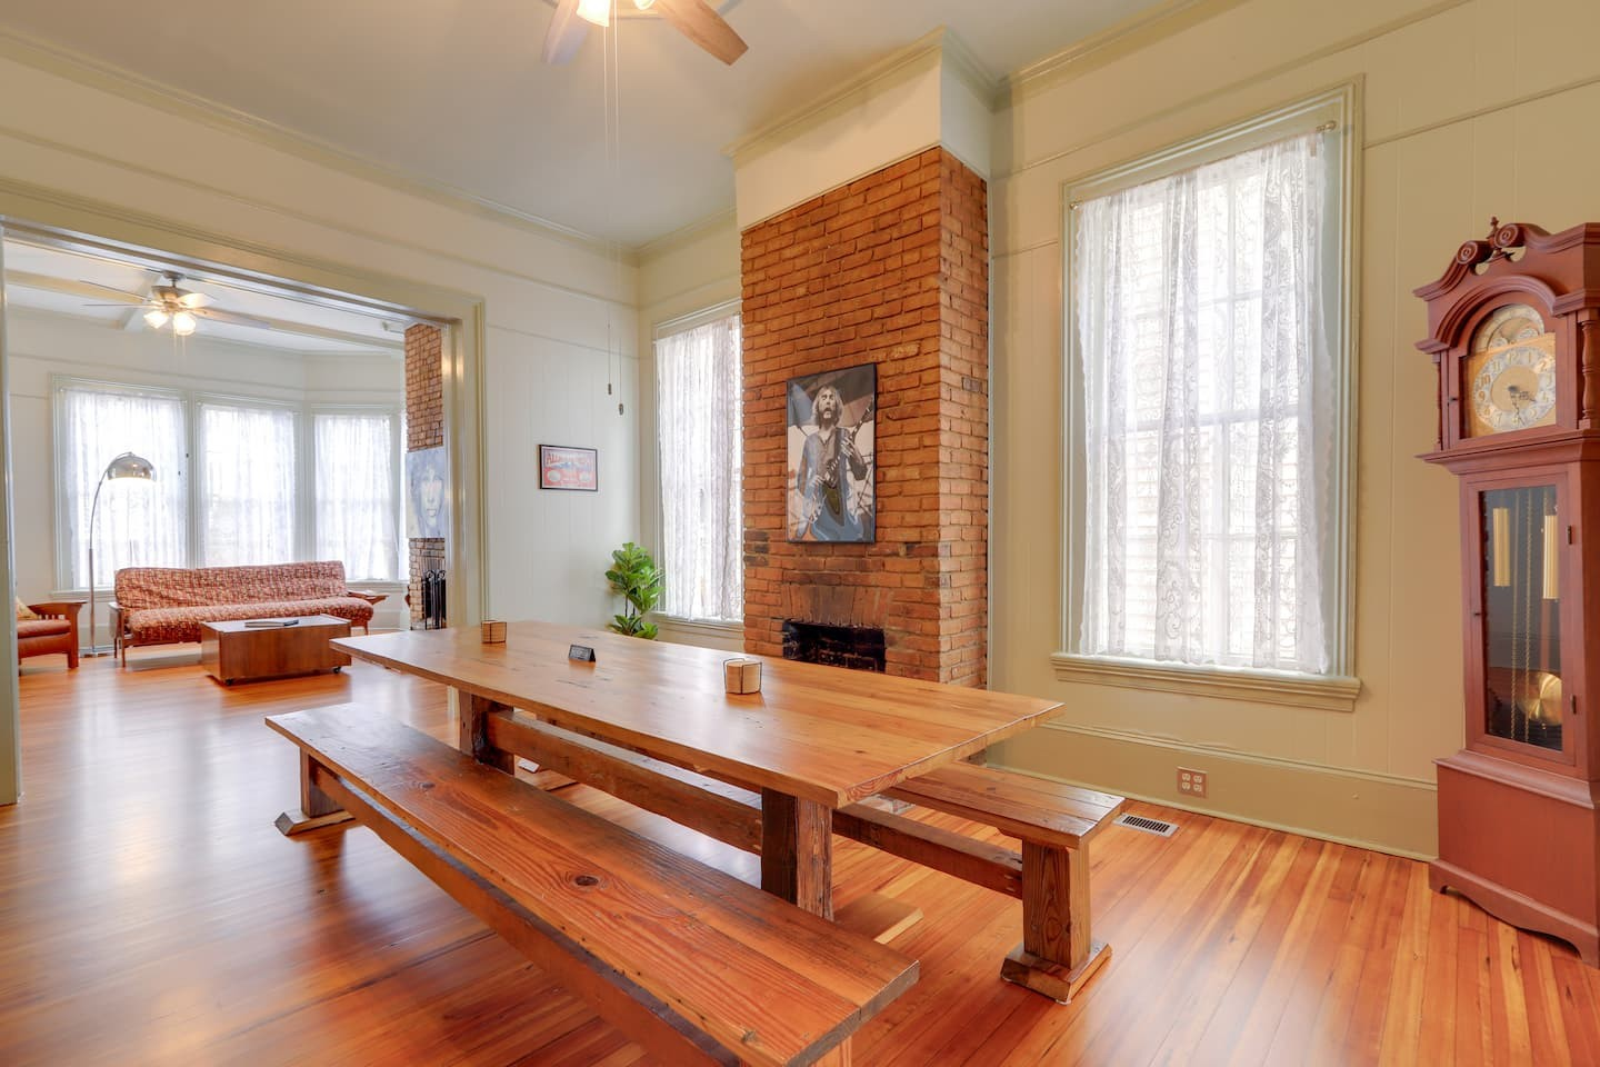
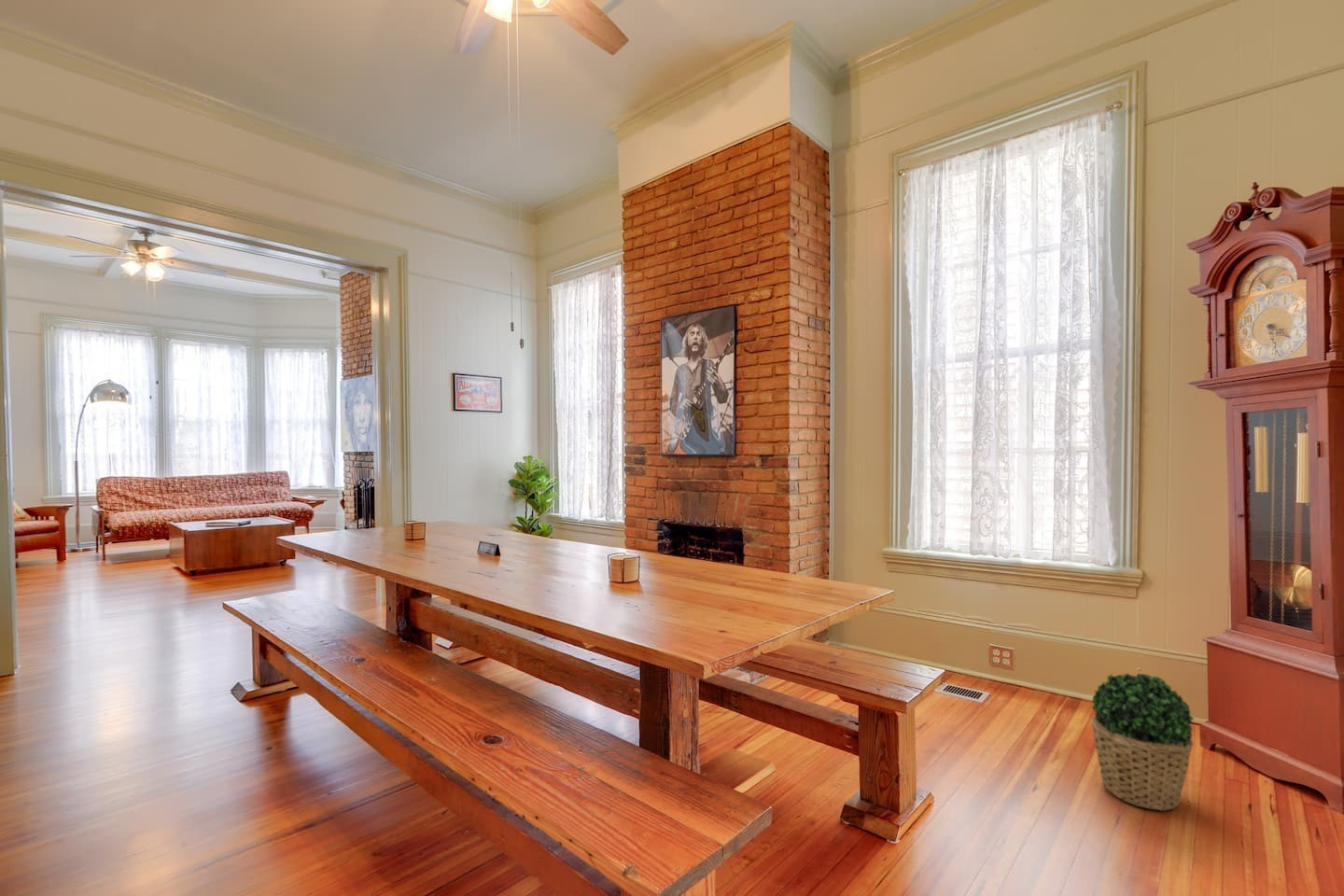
+ potted plant [1090,672,1195,812]
